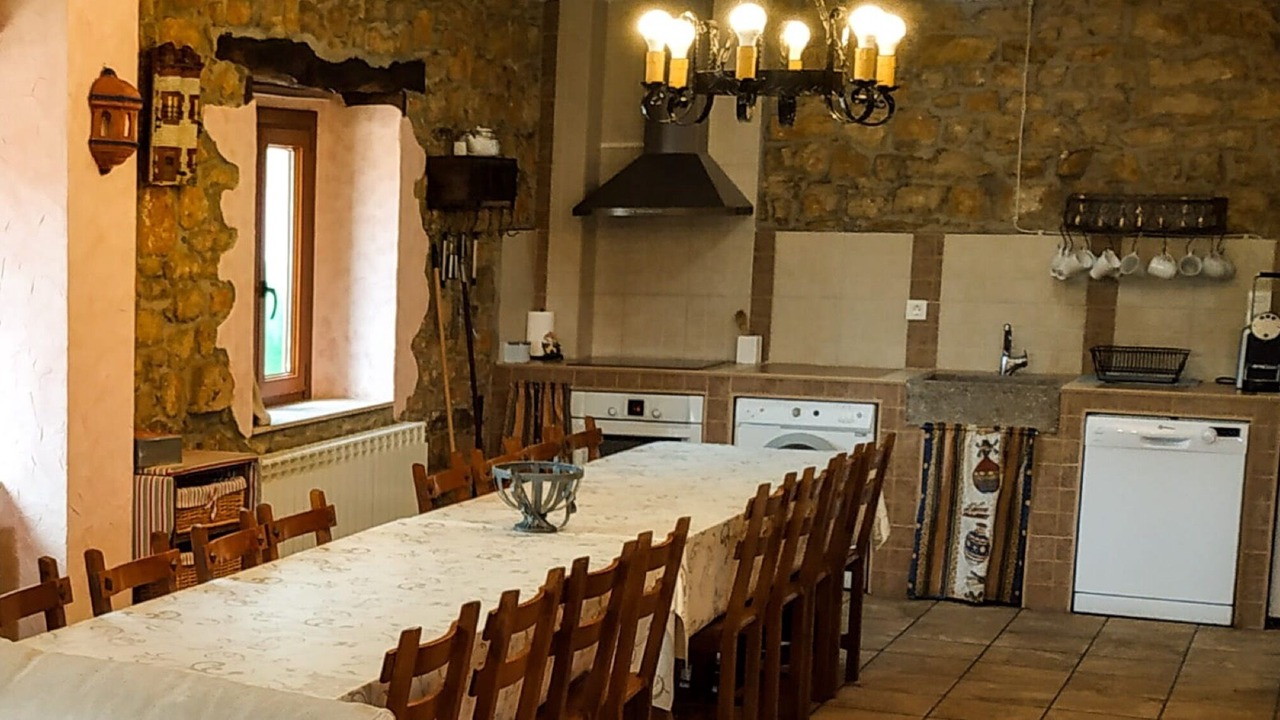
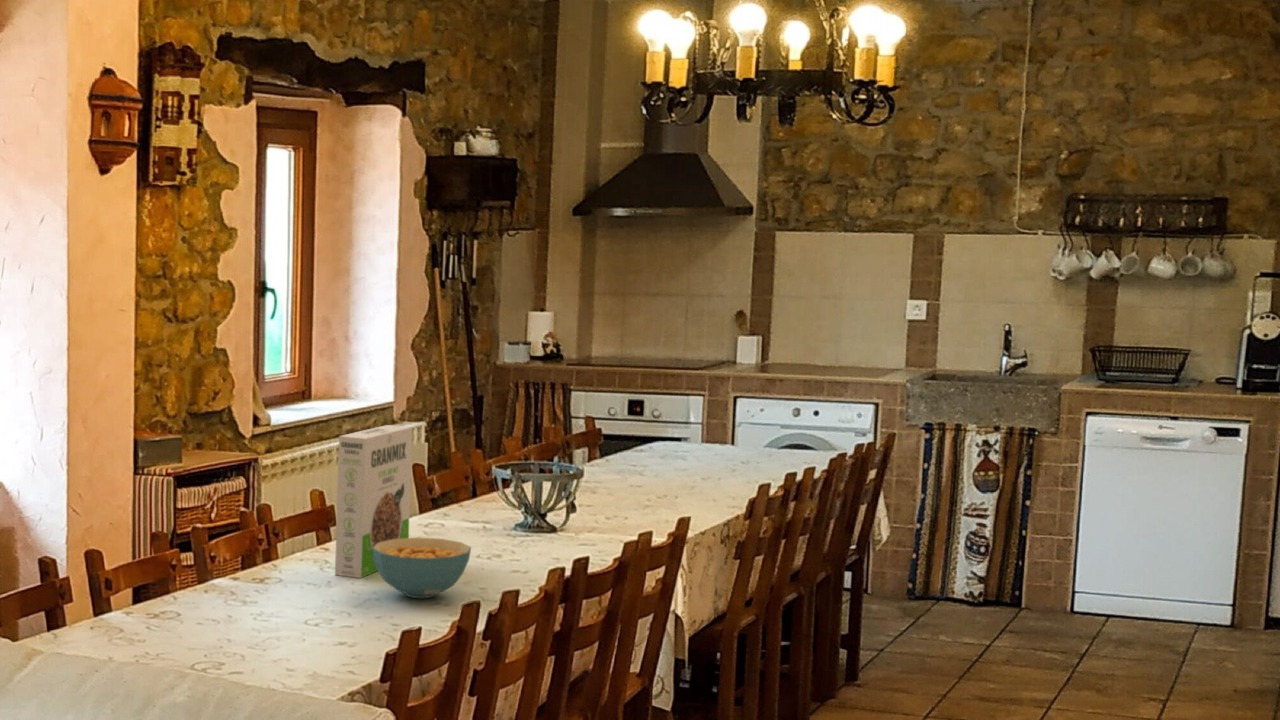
+ cereal bowl [372,537,472,599]
+ cereal box [334,424,413,579]
